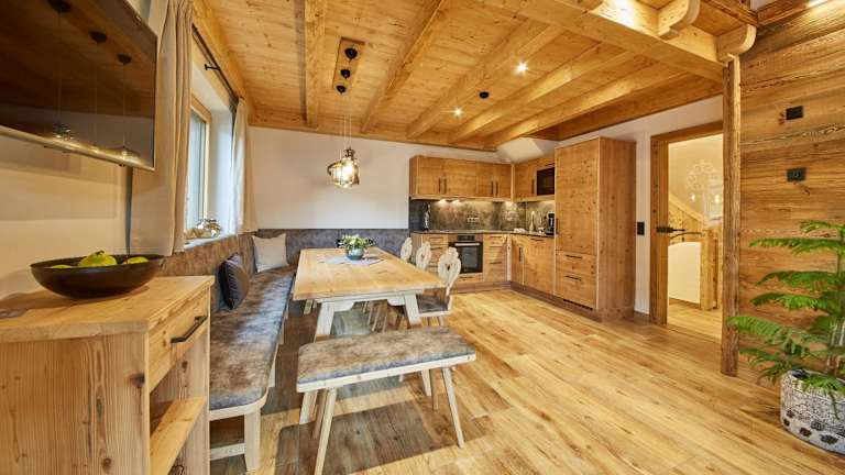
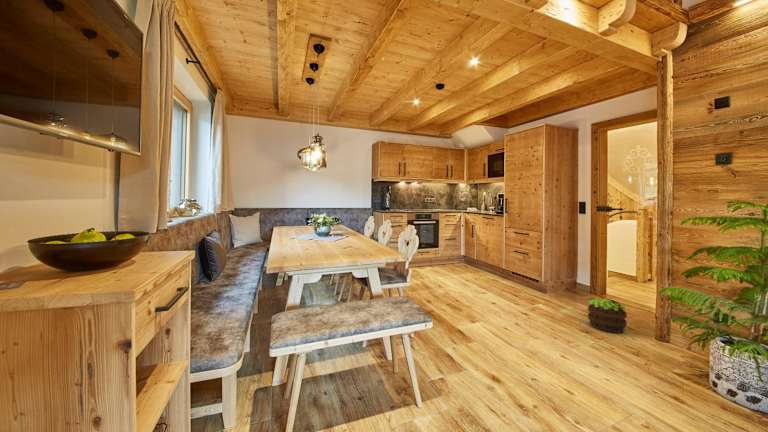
+ potted plant [587,298,628,334]
